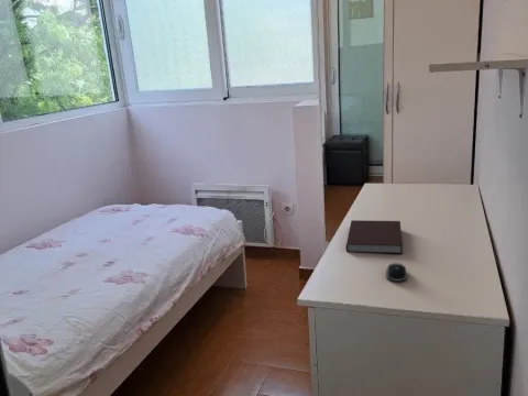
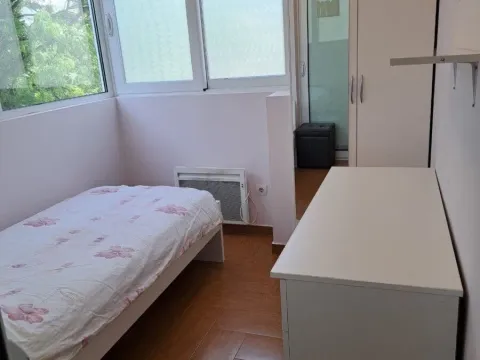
- notebook [345,219,404,255]
- computer mouse [385,262,408,283]
